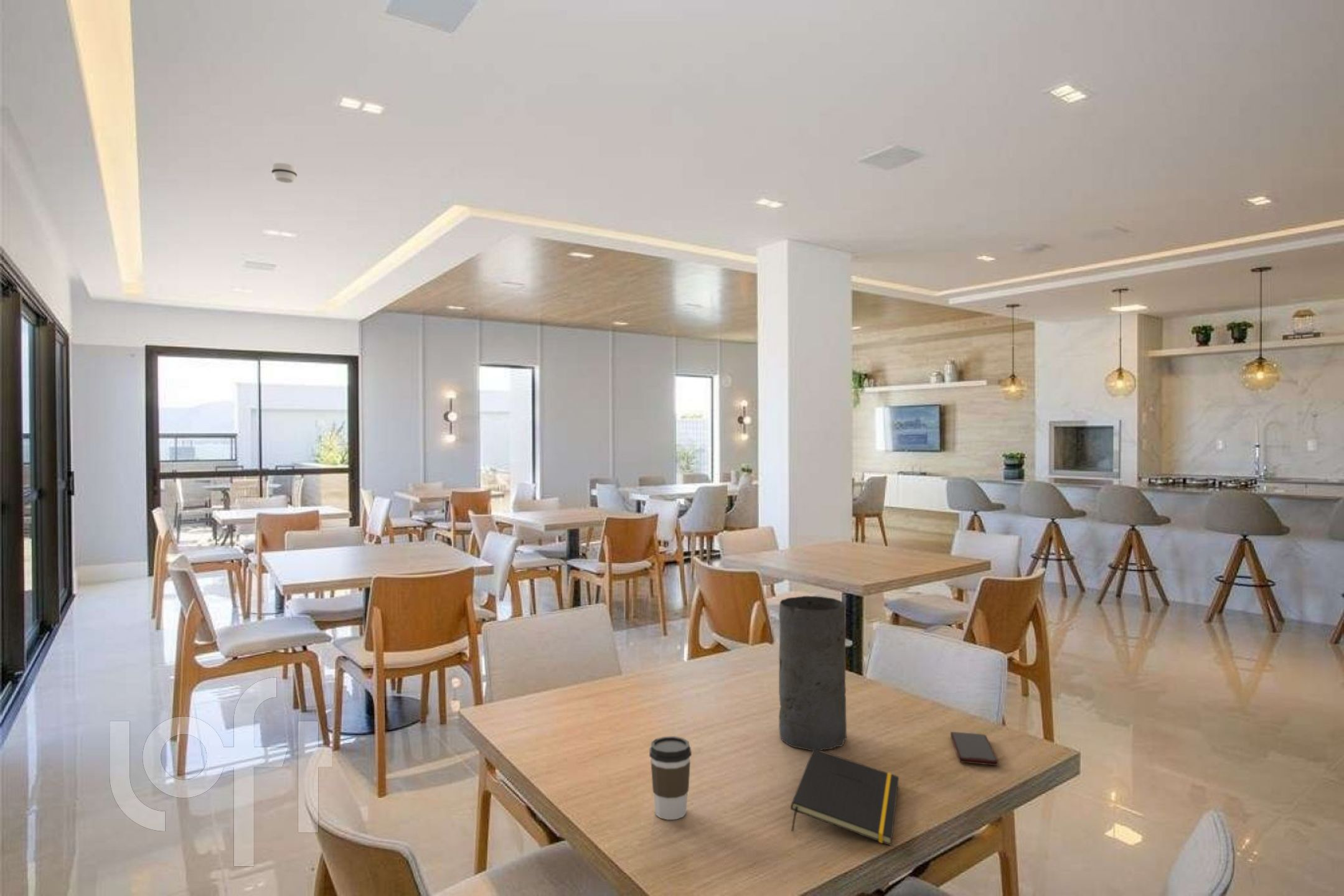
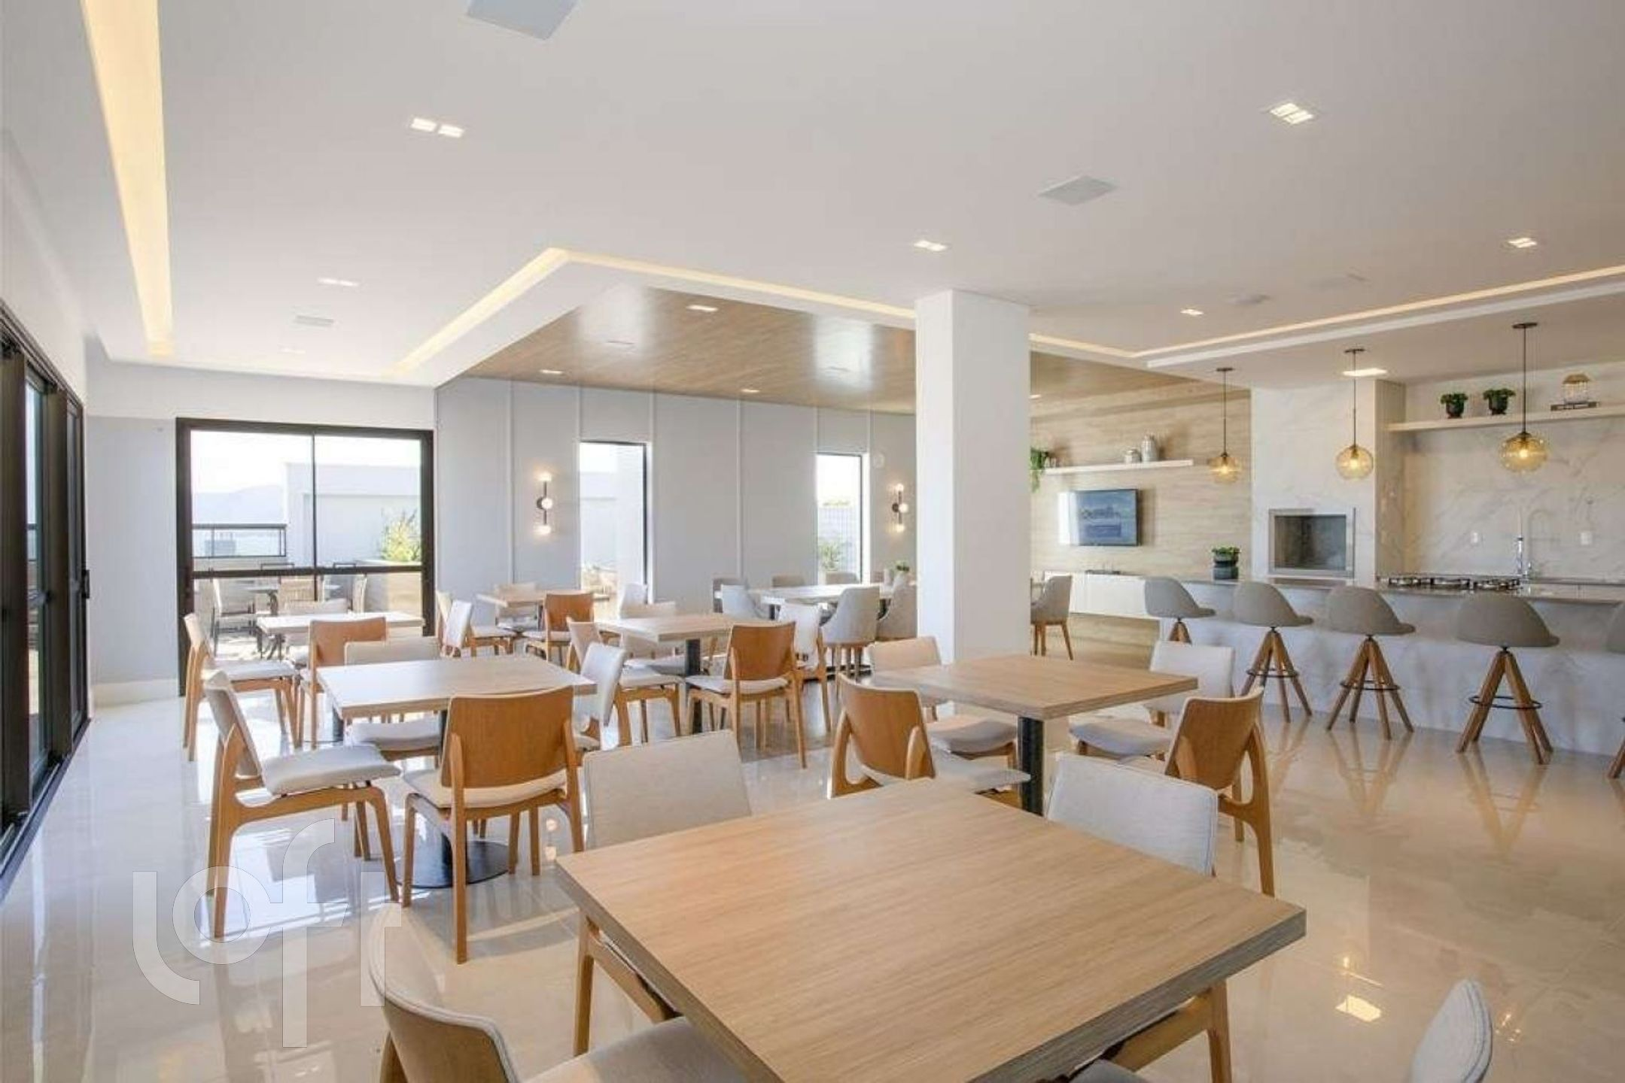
- smoke detector [270,162,298,184]
- coffee cup [649,735,692,820]
- notepad [790,749,900,846]
- vase [778,595,847,751]
- smartphone [950,731,999,766]
